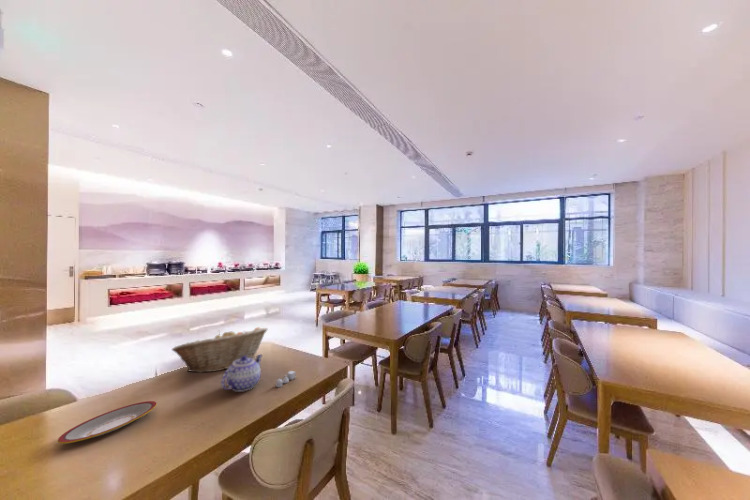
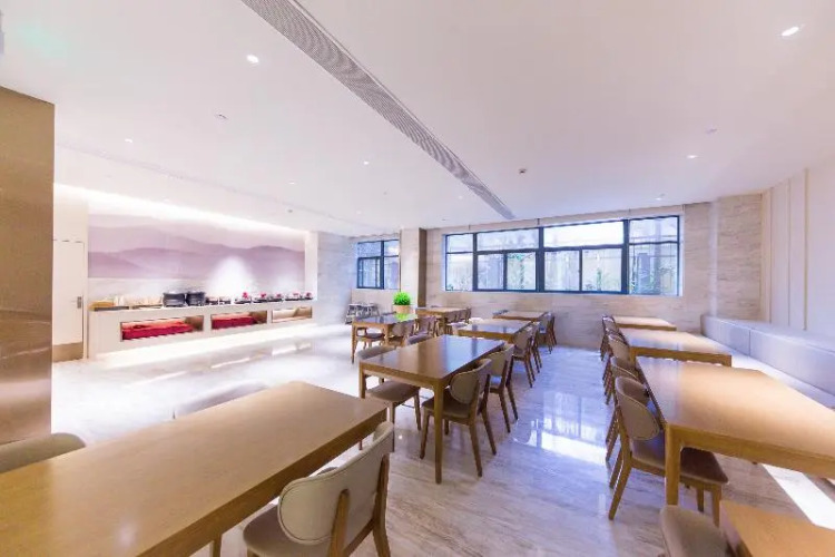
- plate [57,400,158,445]
- fruit basket [171,327,268,374]
- salt and pepper shaker set [275,370,297,388]
- teapot [220,354,263,393]
